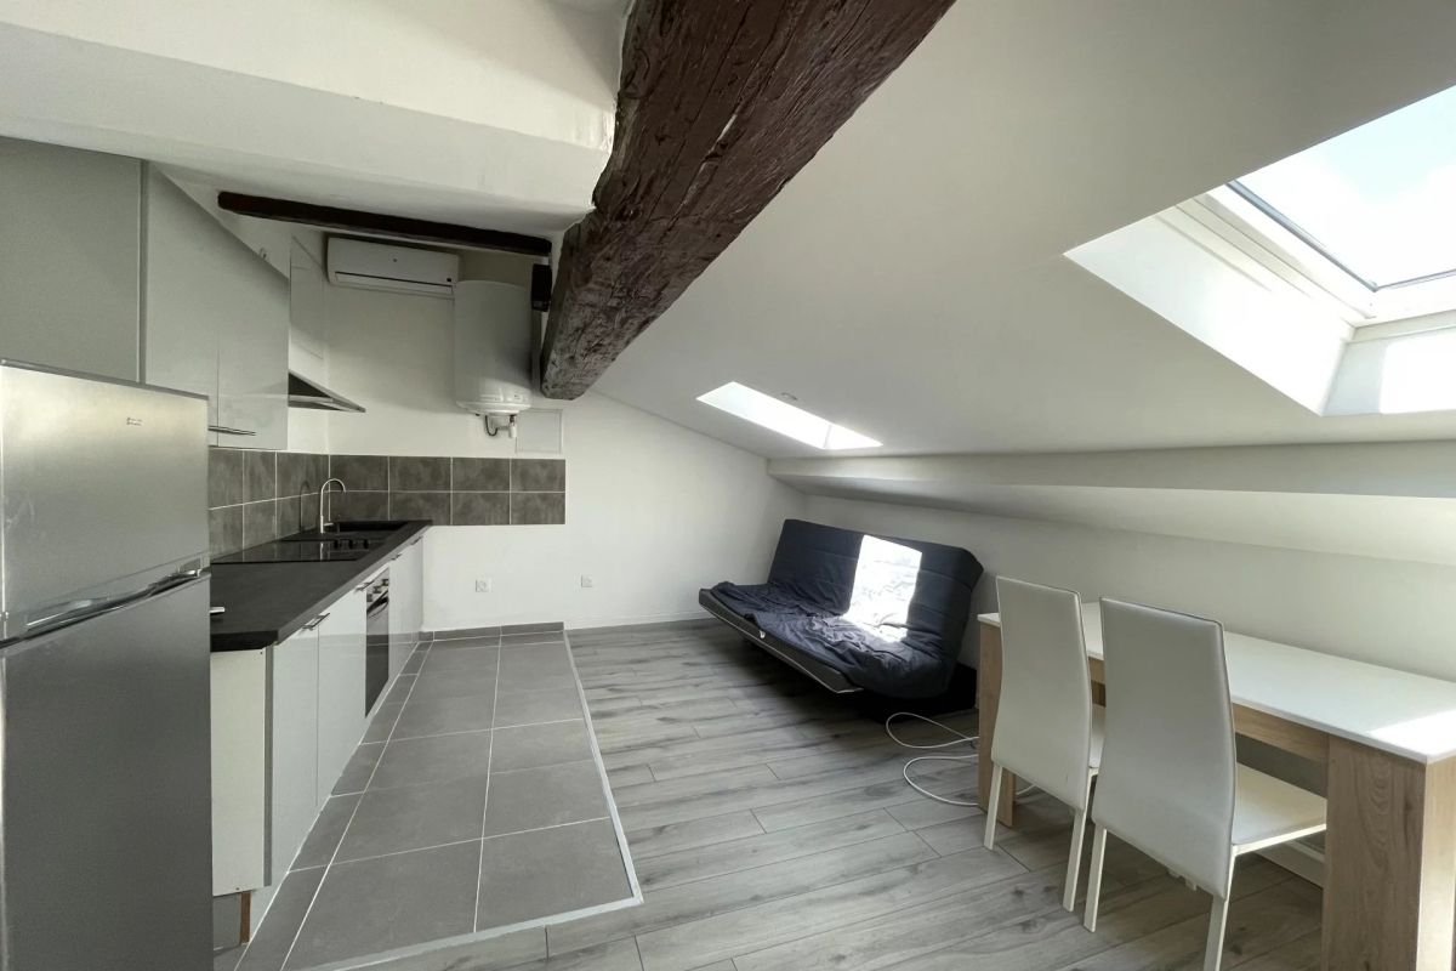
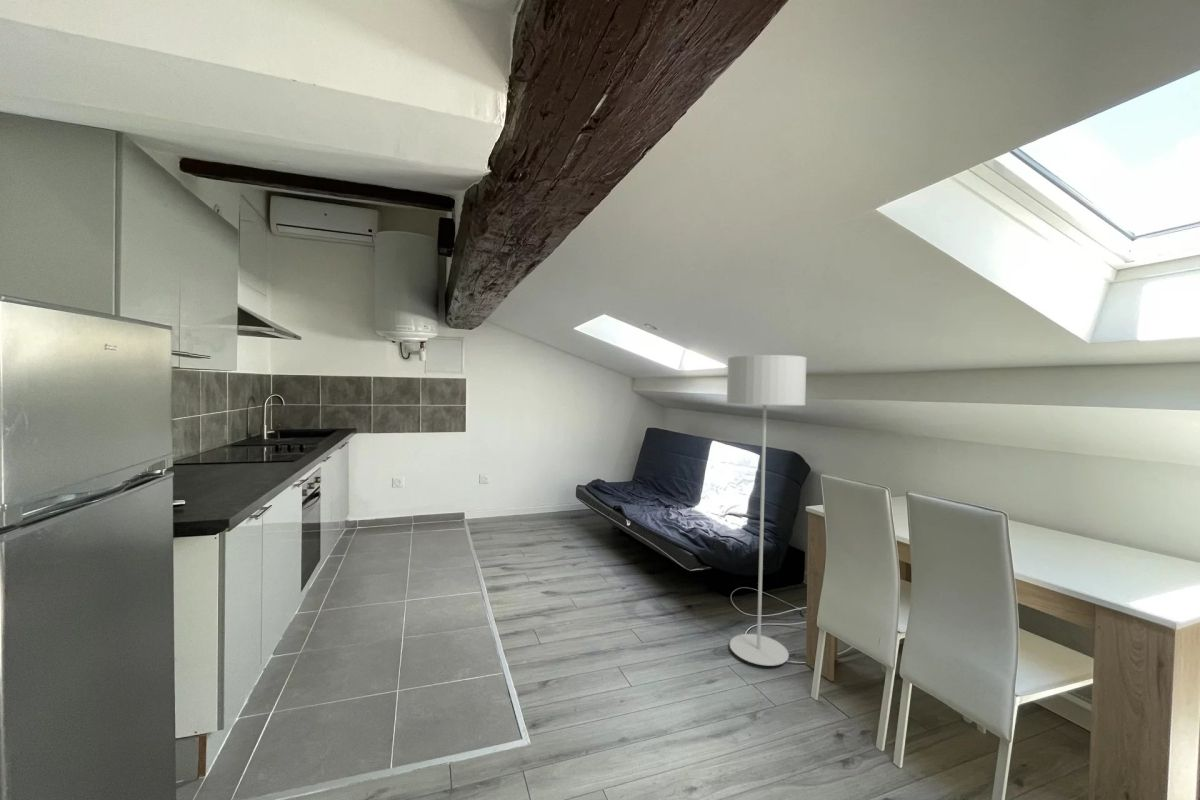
+ floor lamp [726,354,808,667]
